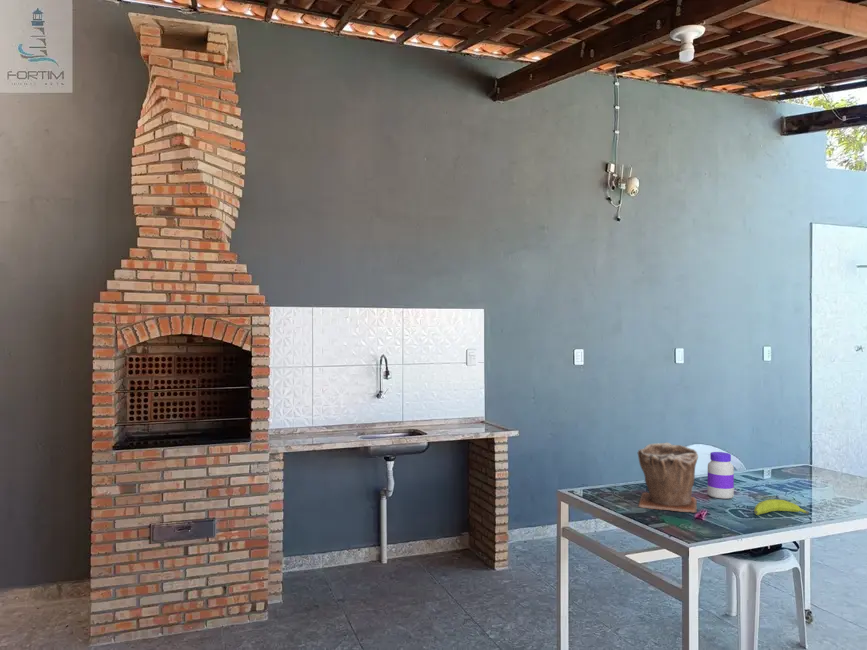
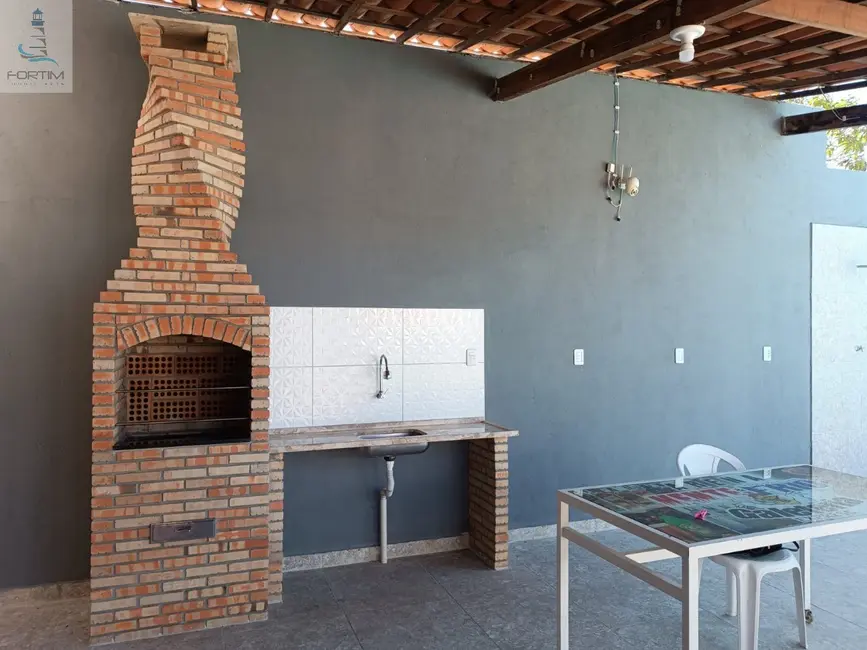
- plant pot [637,441,699,514]
- jar [707,451,735,500]
- fruit [753,498,810,516]
